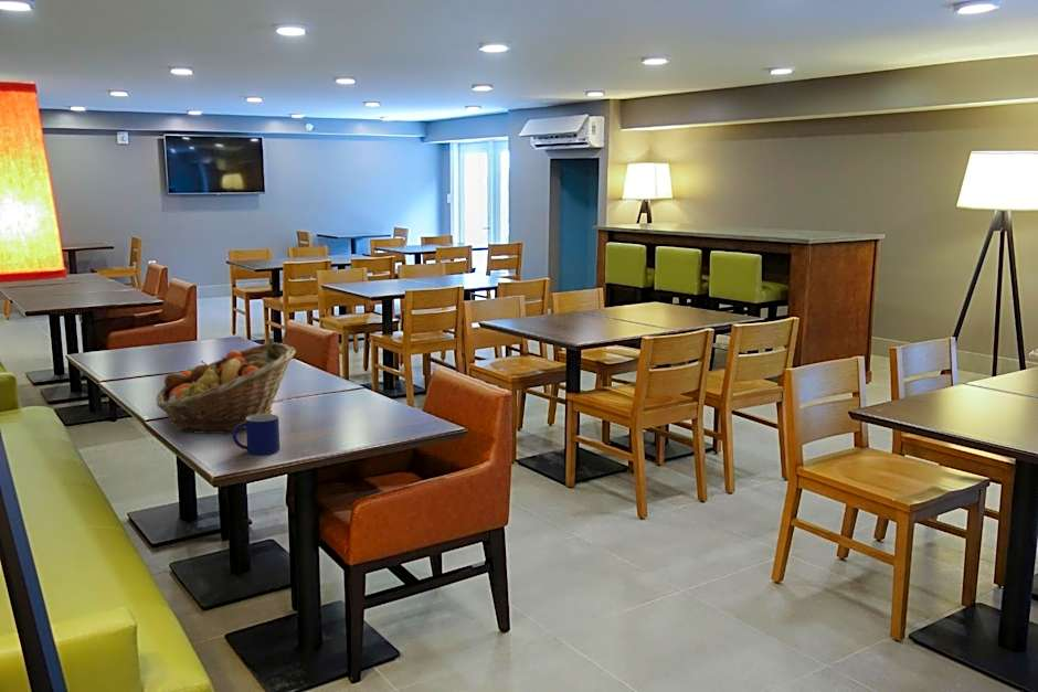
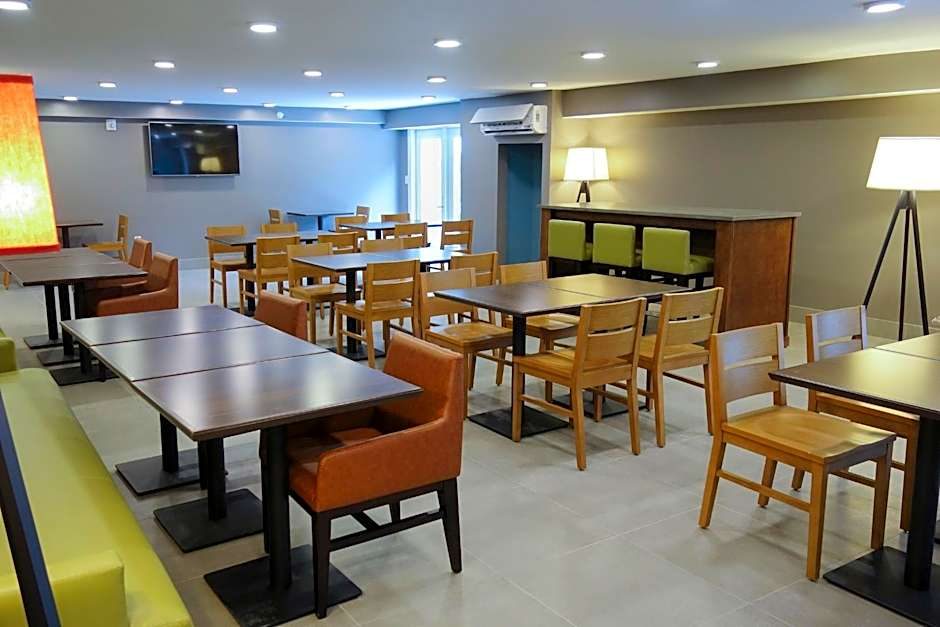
- mug [232,413,280,456]
- fruit basket [156,341,297,435]
